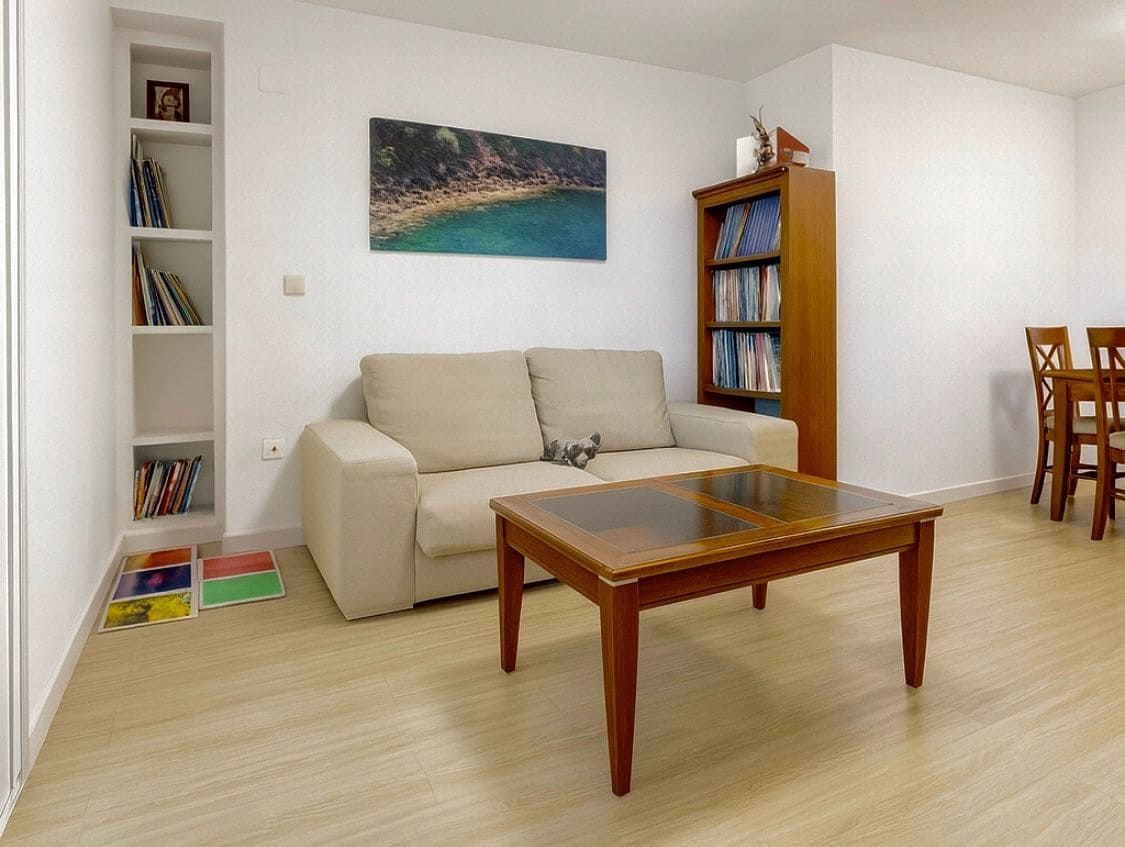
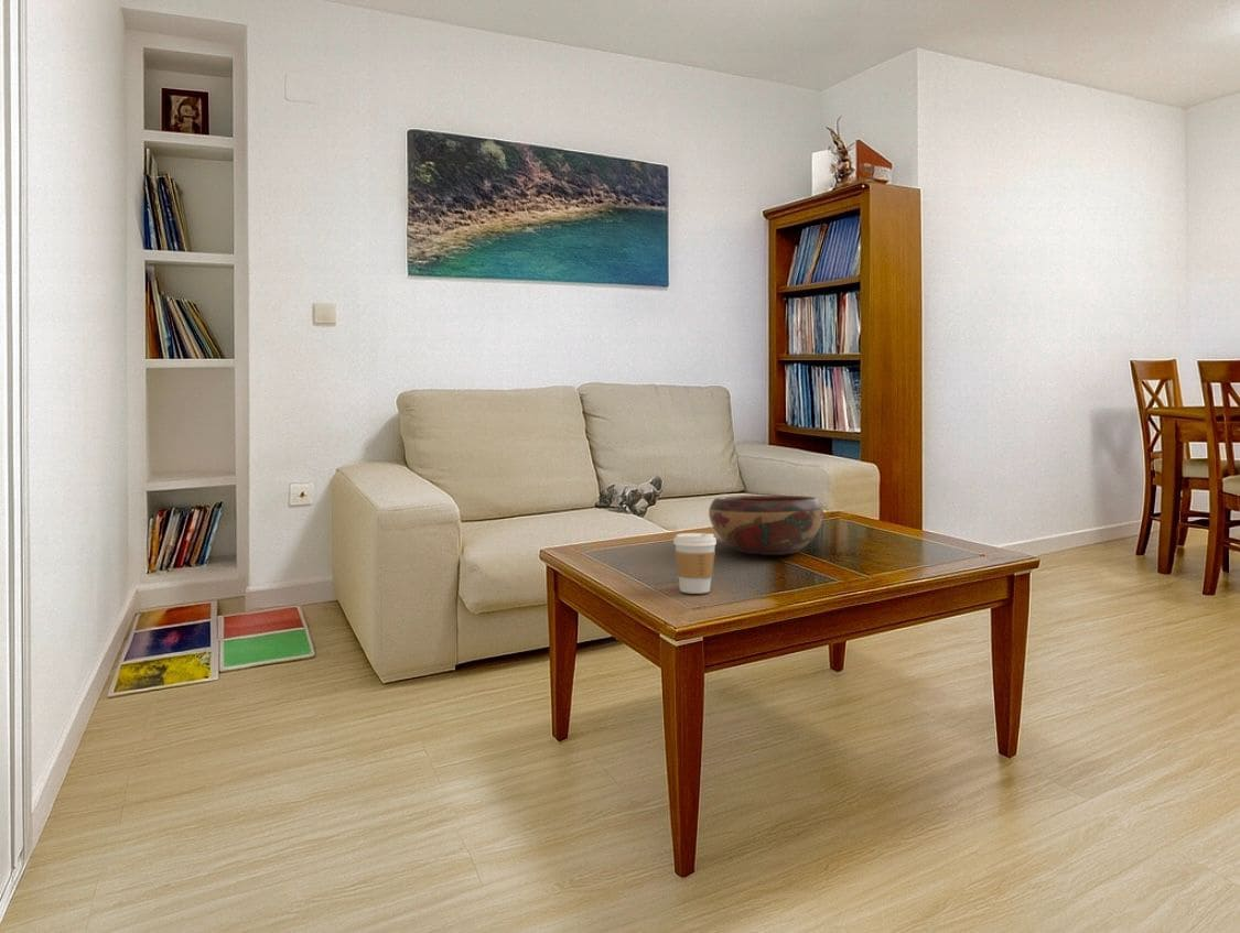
+ decorative bowl [708,495,824,556]
+ coffee cup [672,532,718,595]
